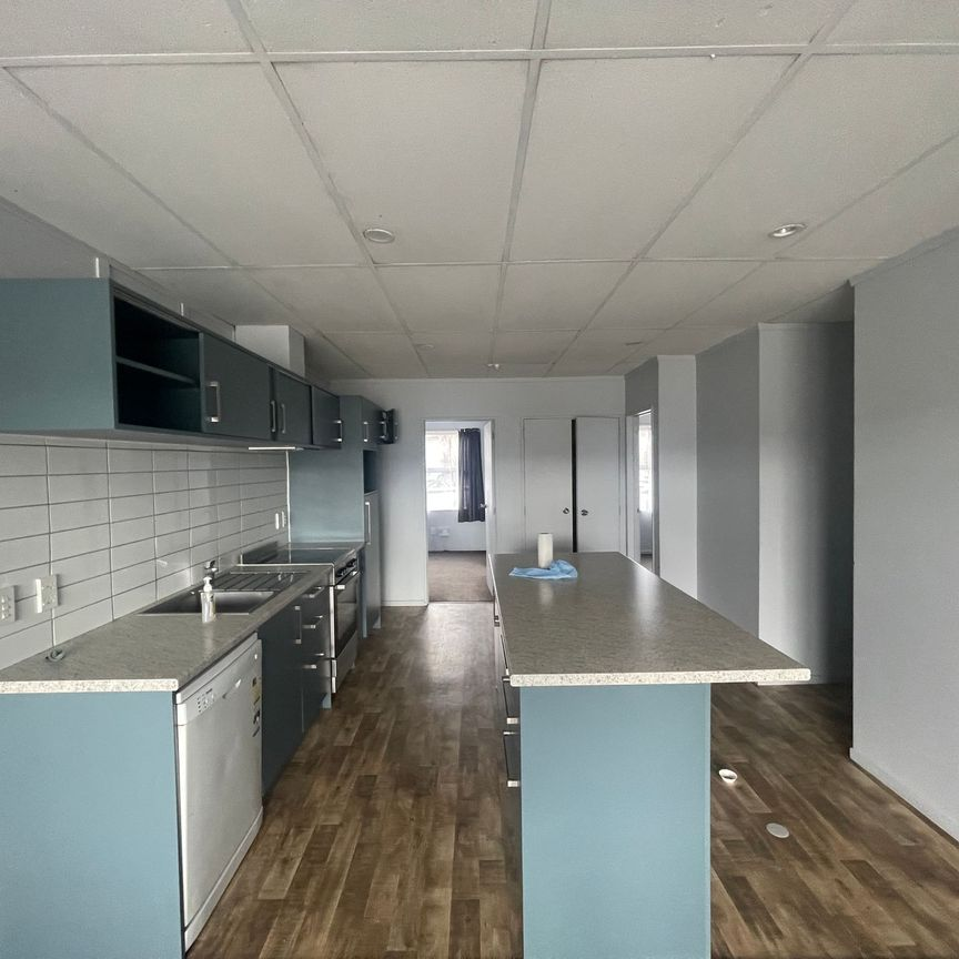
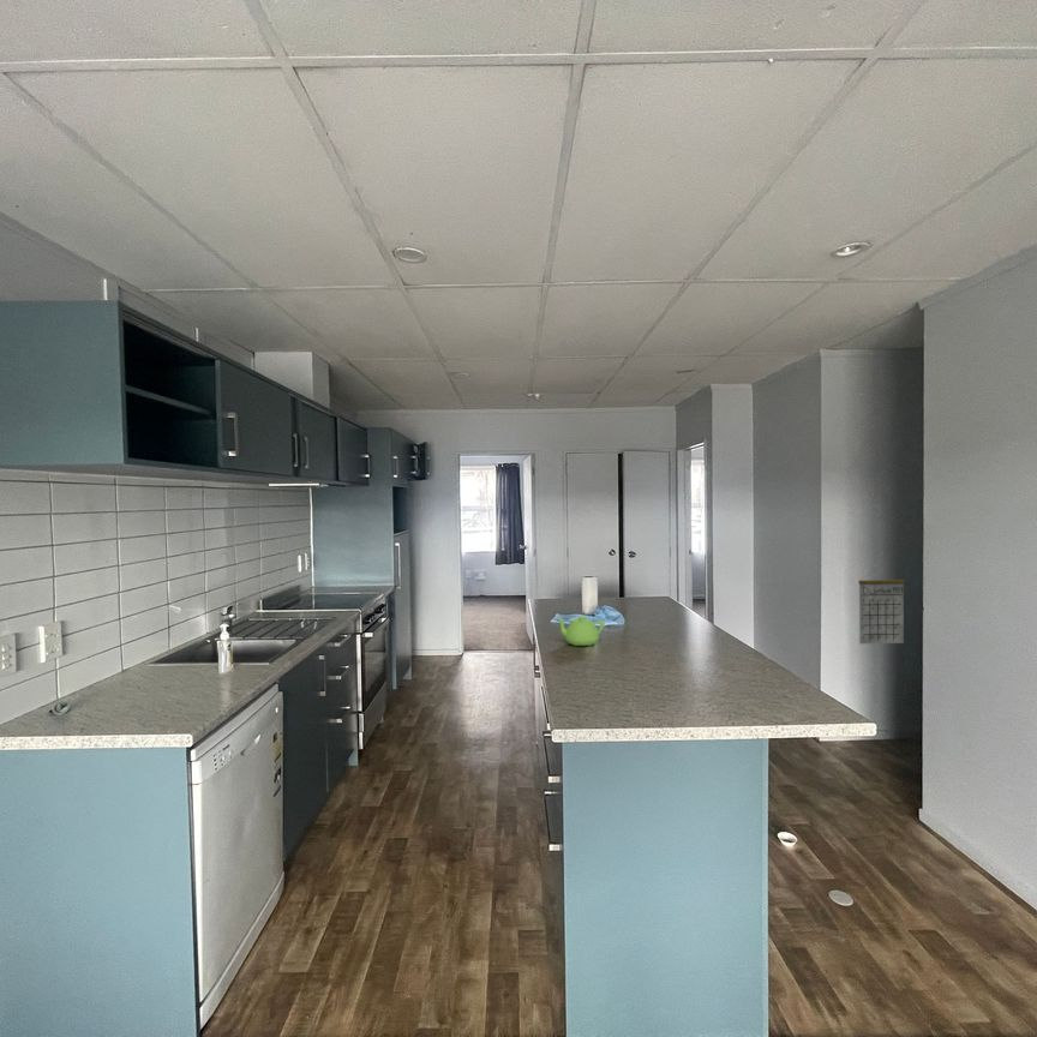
+ calendar [857,564,906,645]
+ teapot [555,615,605,647]
